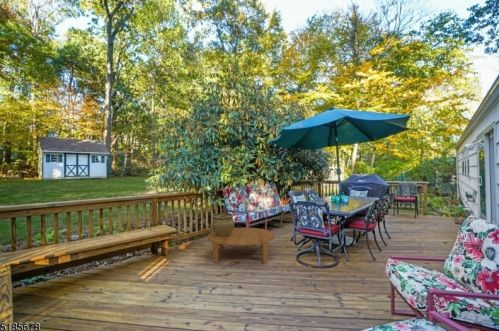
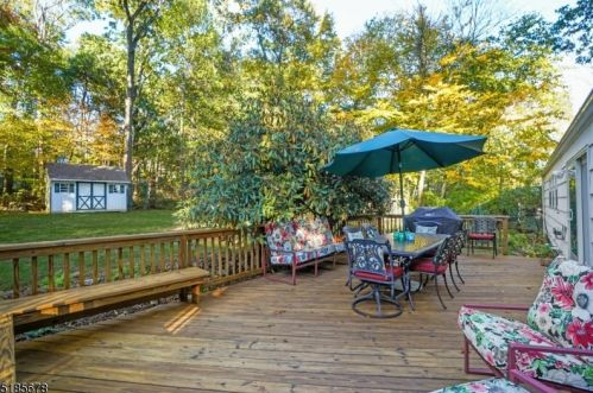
- coffee table [207,227,276,264]
- clay pot [211,212,236,236]
